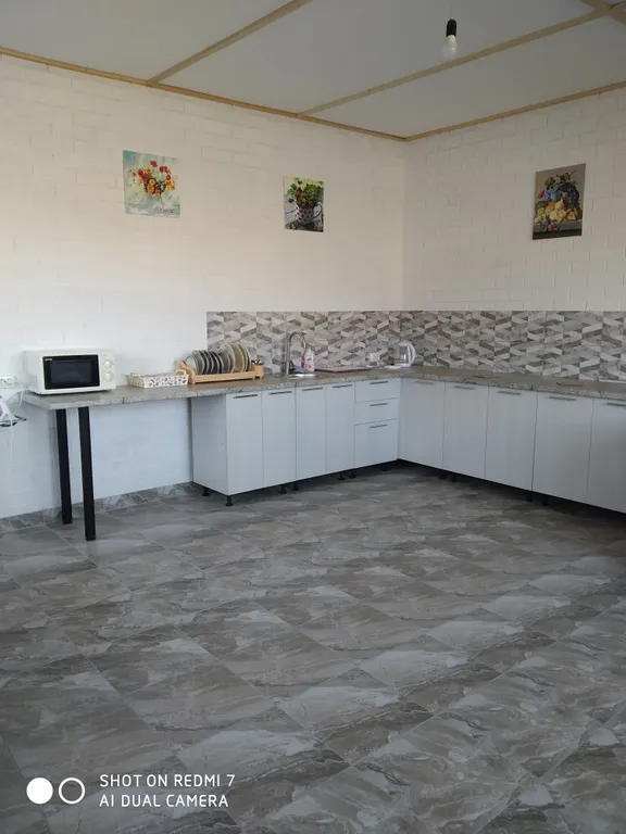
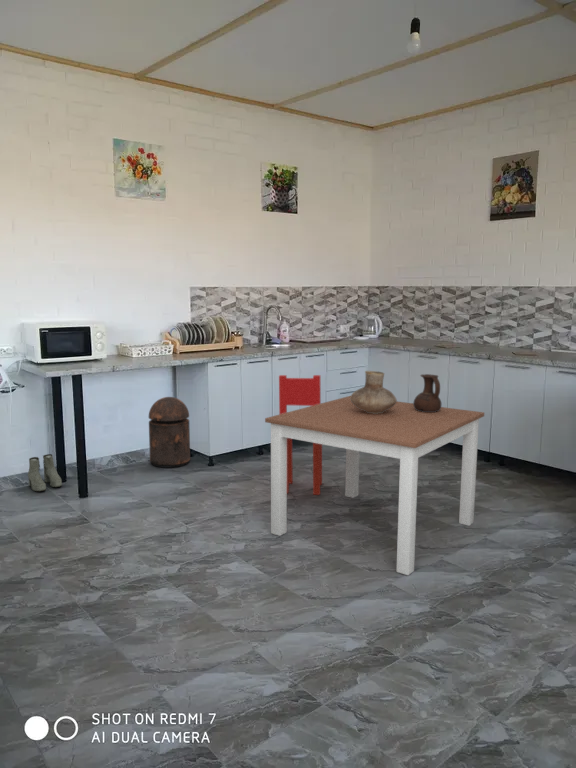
+ boots [27,453,63,492]
+ trash can [148,396,191,469]
+ ceramic pitcher [412,373,442,412]
+ dining table [264,395,485,576]
+ chair [278,374,323,496]
+ vase [350,370,398,414]
